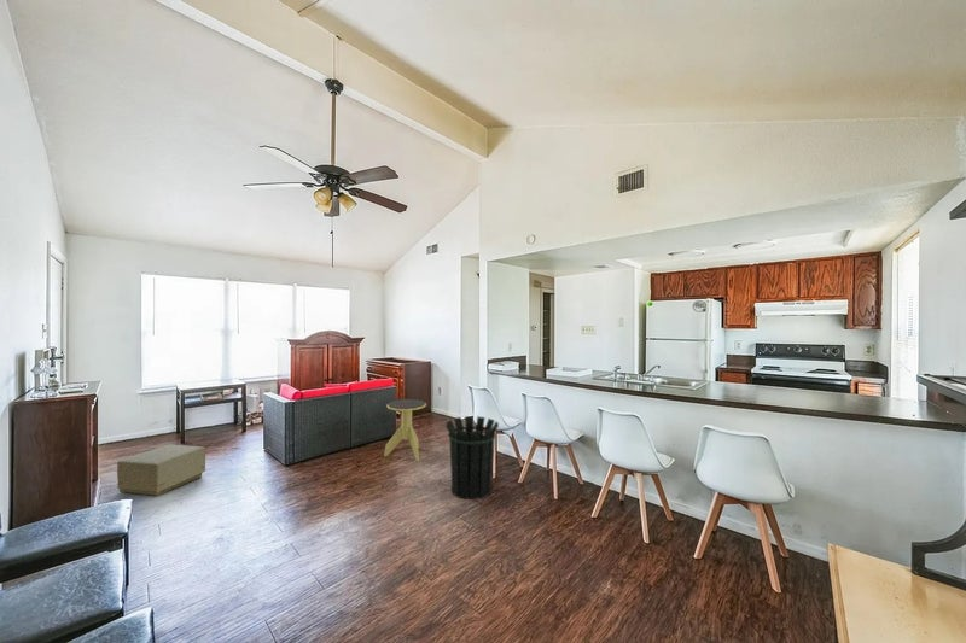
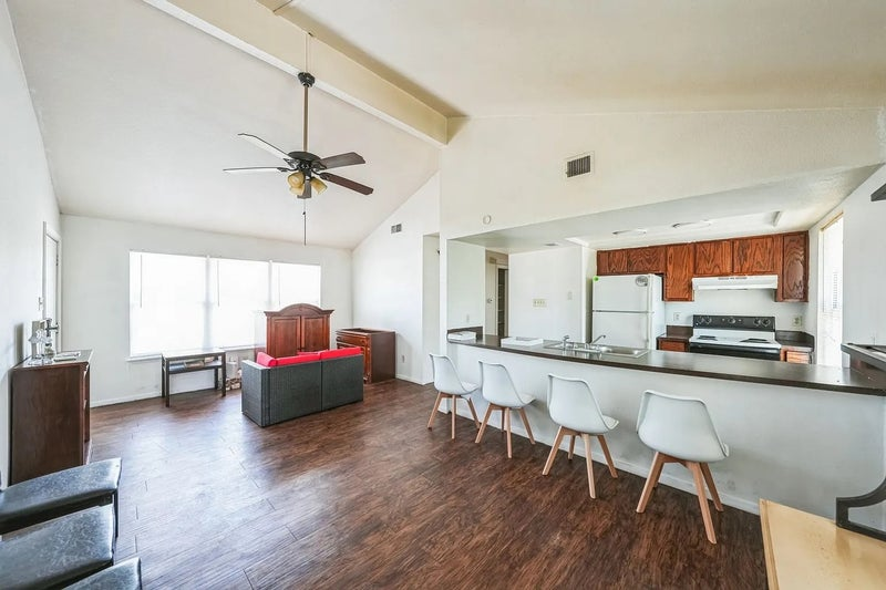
- cardboard box [116,443,206,498]
- side table [383,398,427,462]
- waste bin [444,415,500,501]
